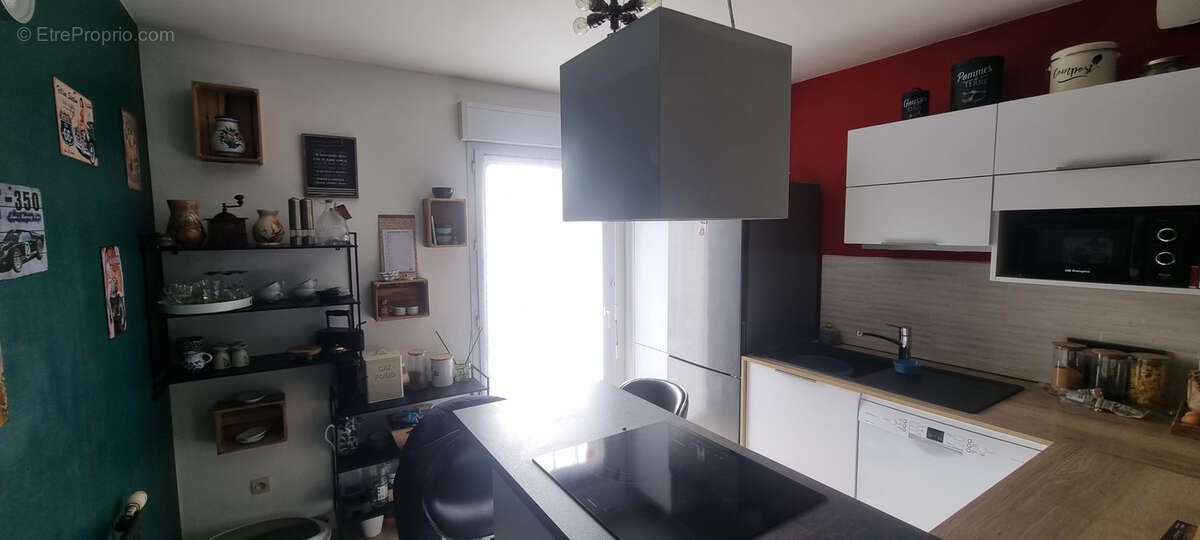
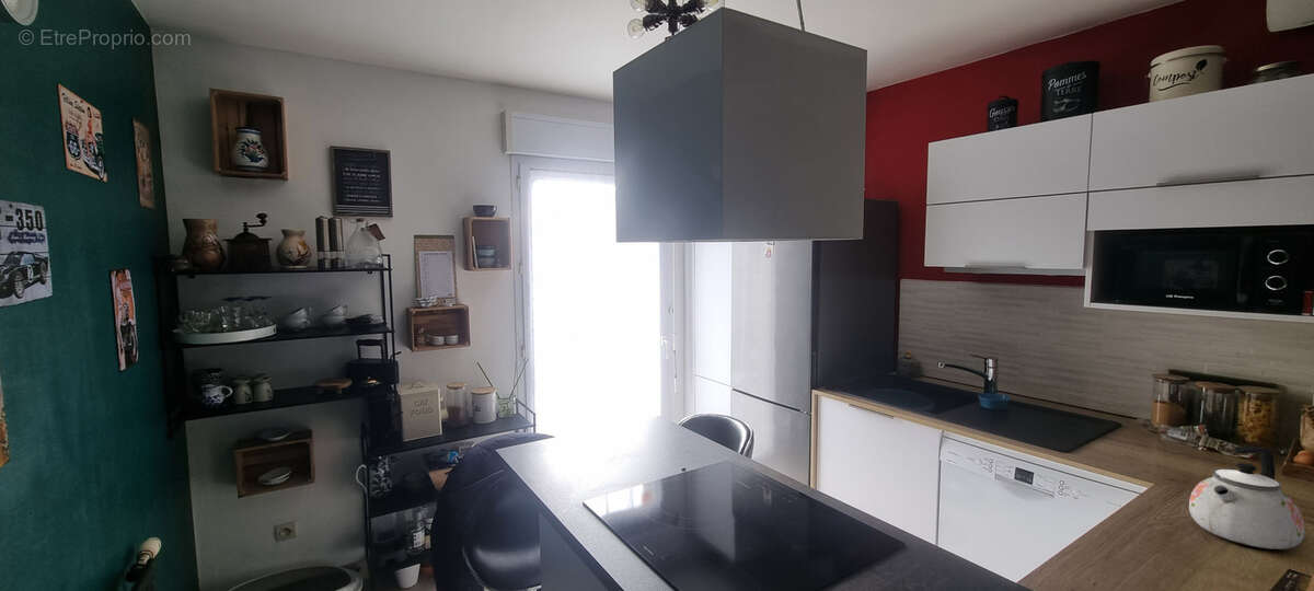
+ kettle [1188,445,1305,551]
